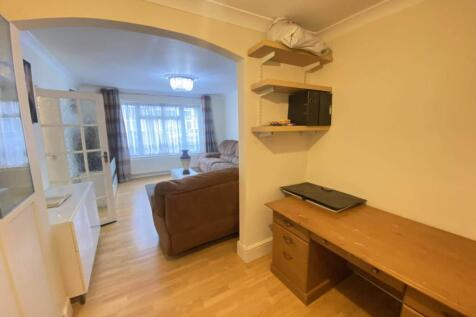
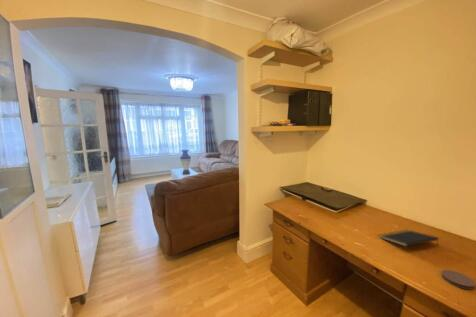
+ coaster [440,269,476,290]
+ notepad [378,229,440,248]
